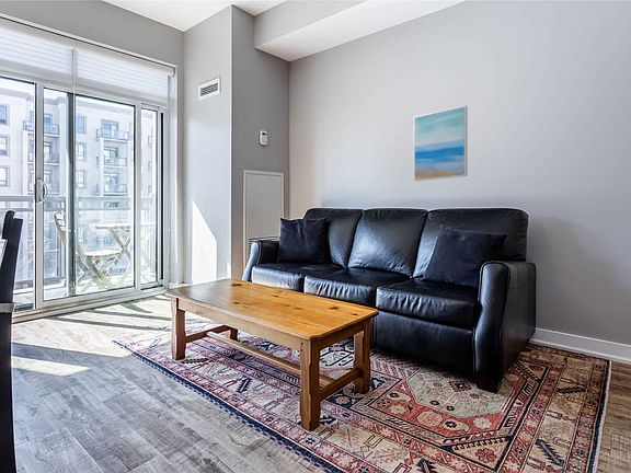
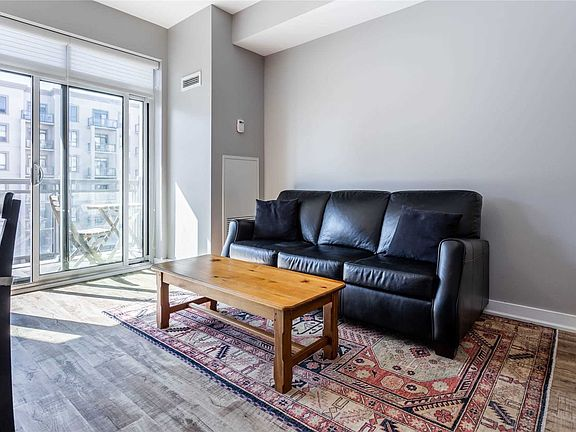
- wall art [413,105,469,182]
